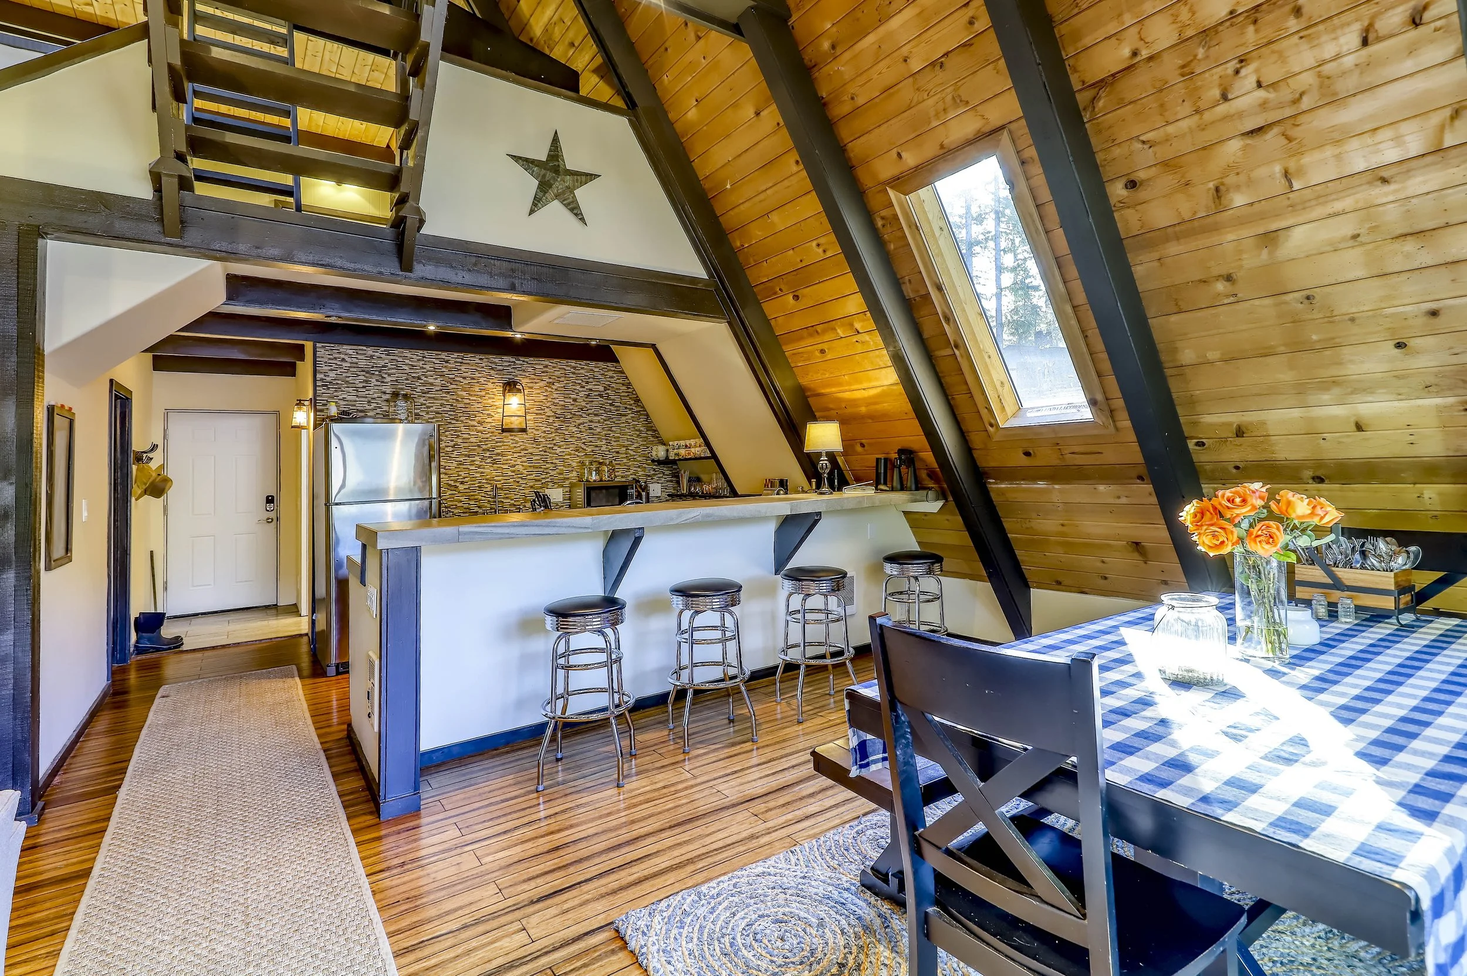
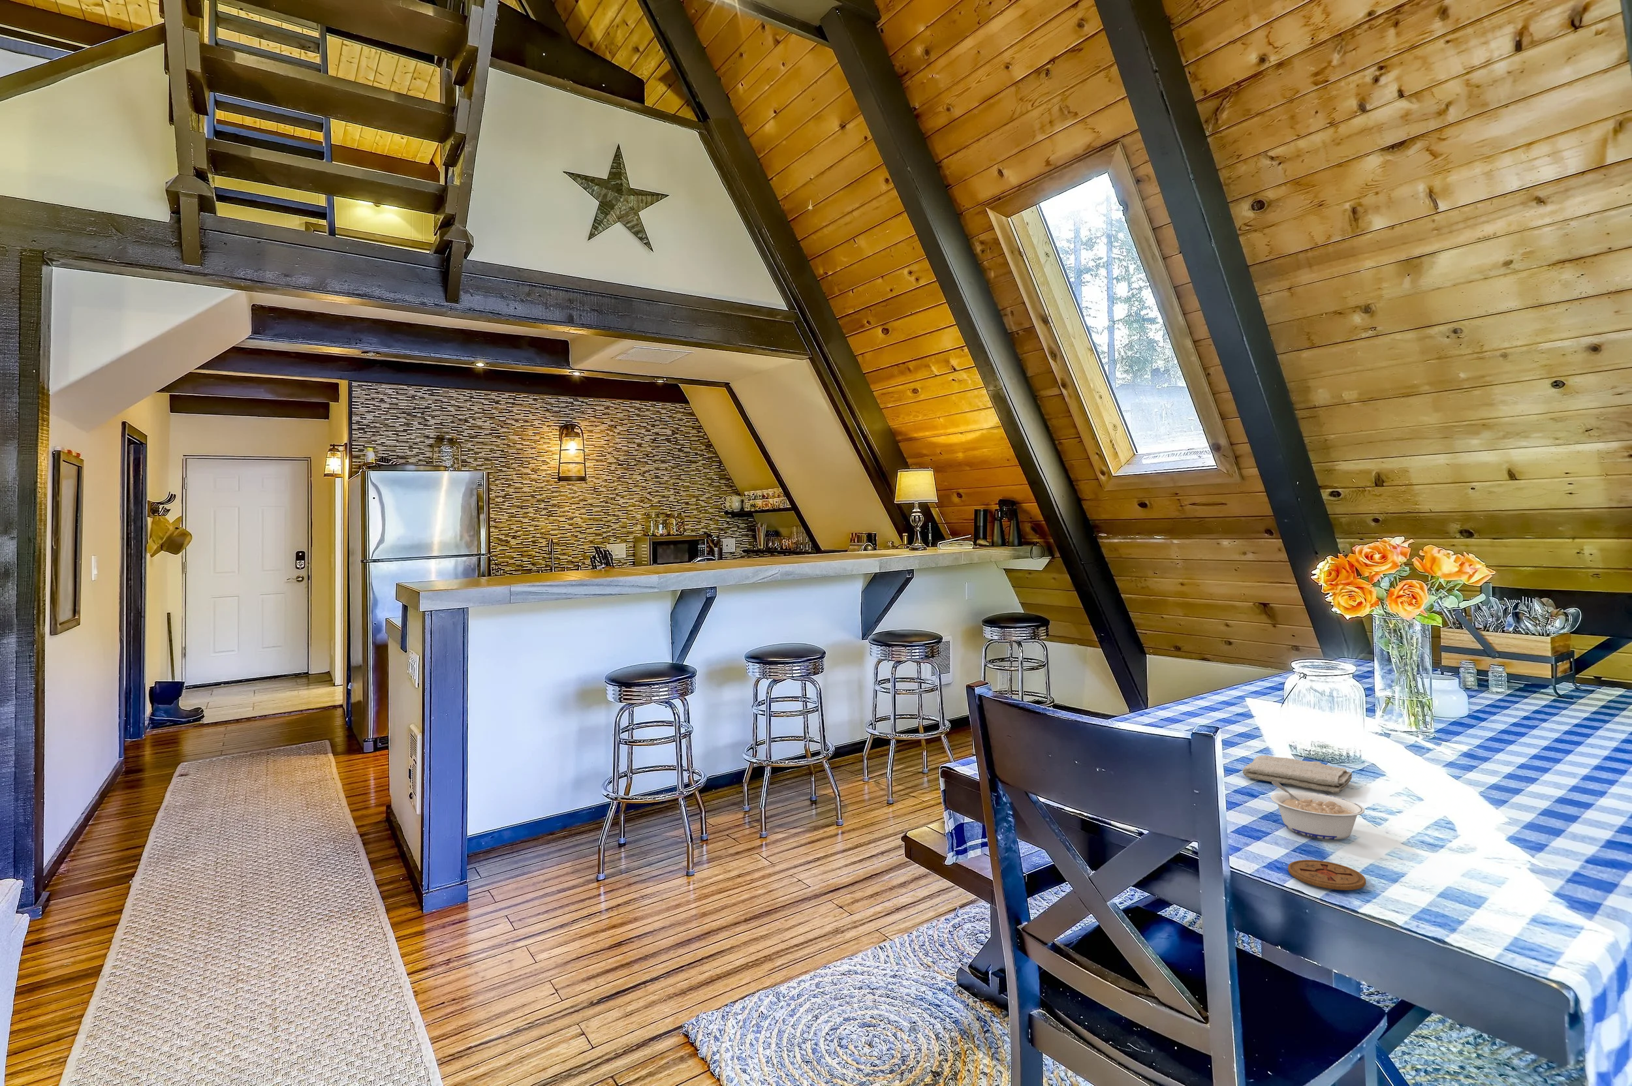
+ legume [1269,782,1365,840]
+ coaster [1288,859,1366,891]
+ washcloth [1243,754,1353,794]
